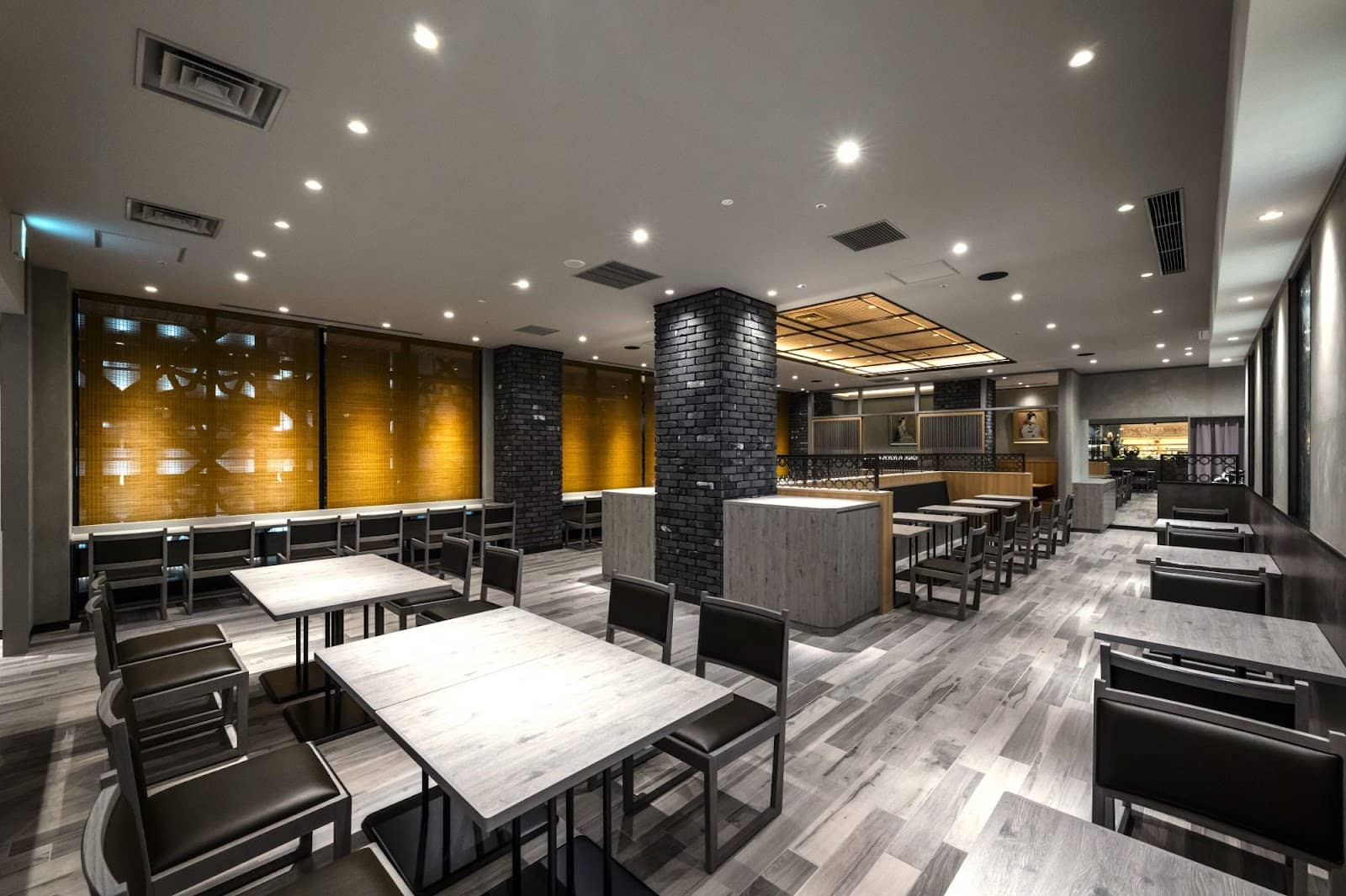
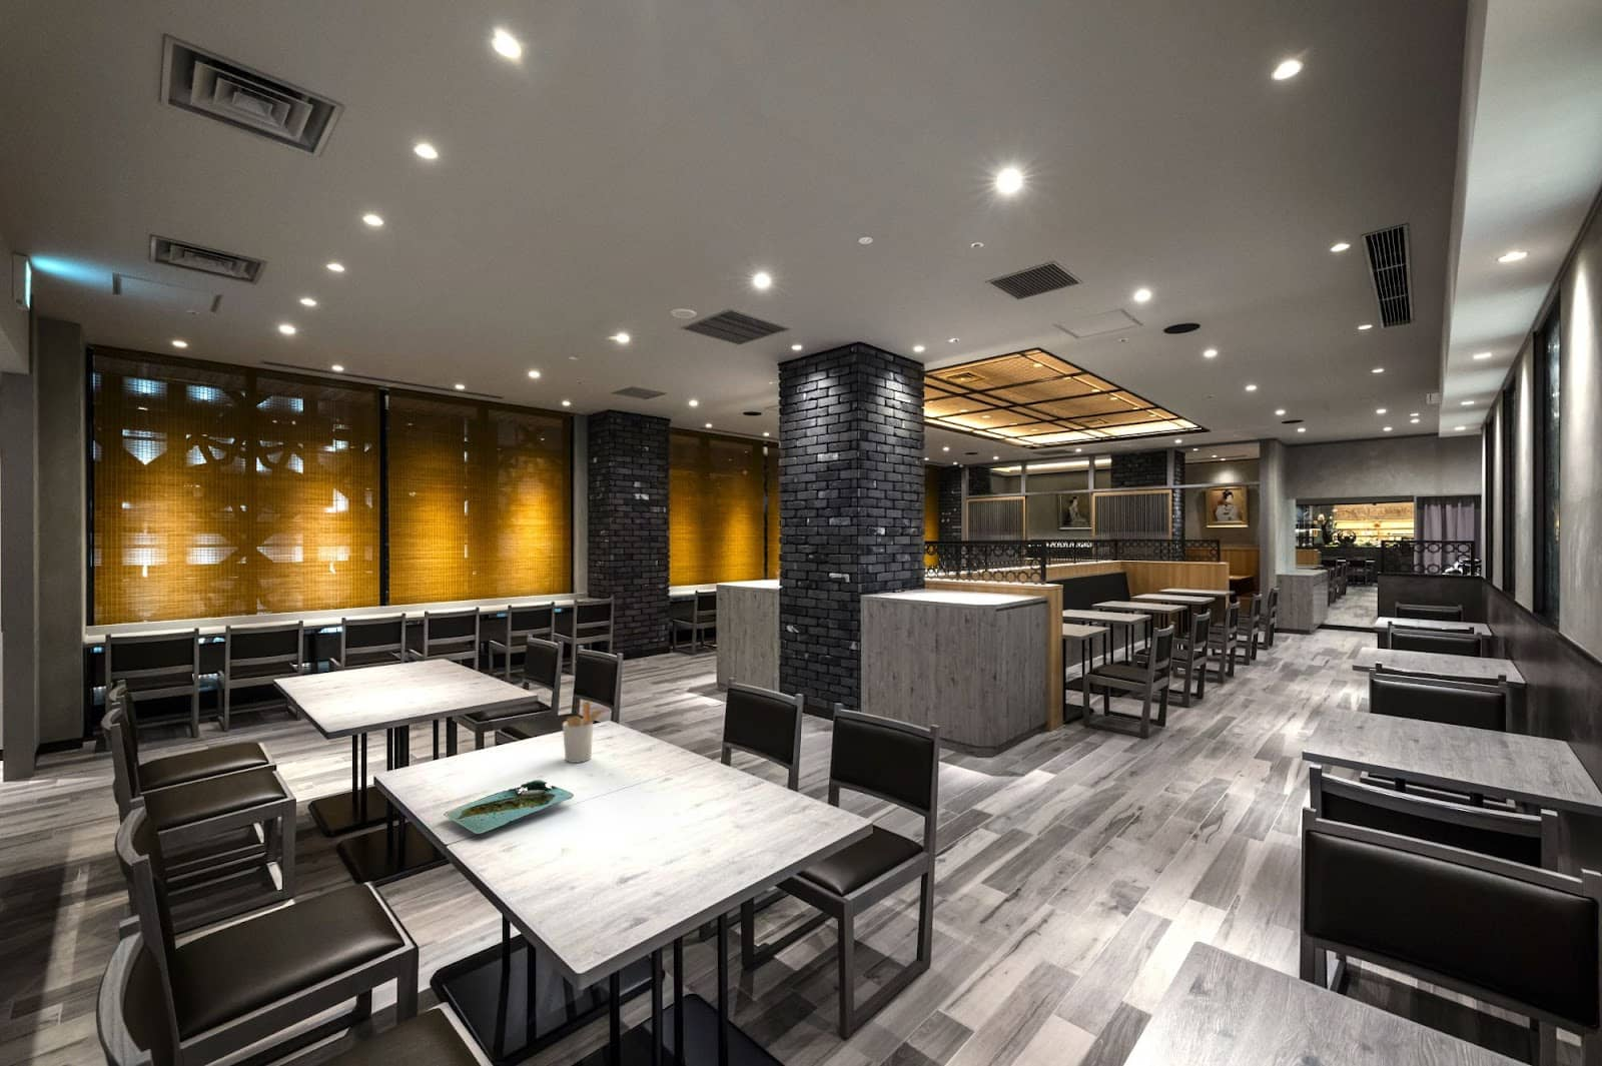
+ utensil holder [562,700,608,764]
+ platter [443,779,575,835]
